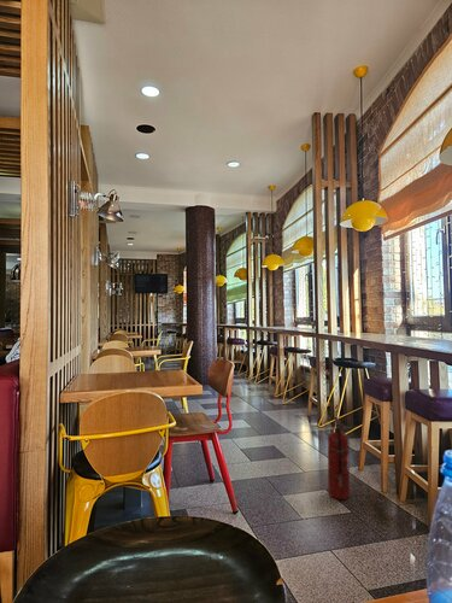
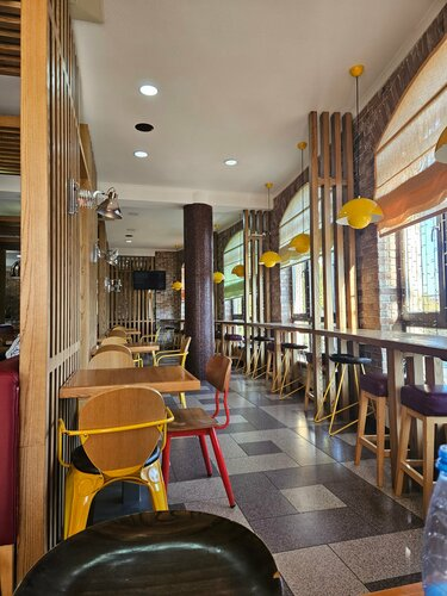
- fire extinguisher [327,416,351,500]
